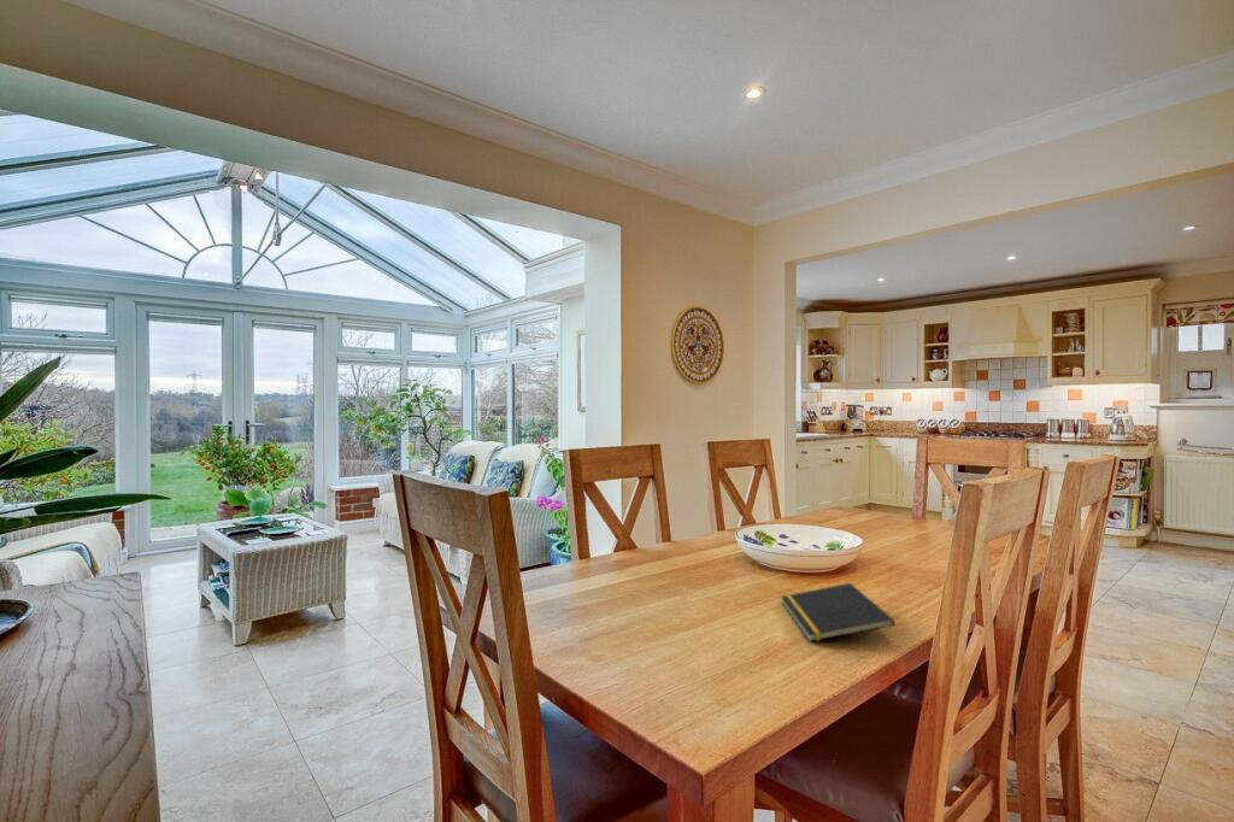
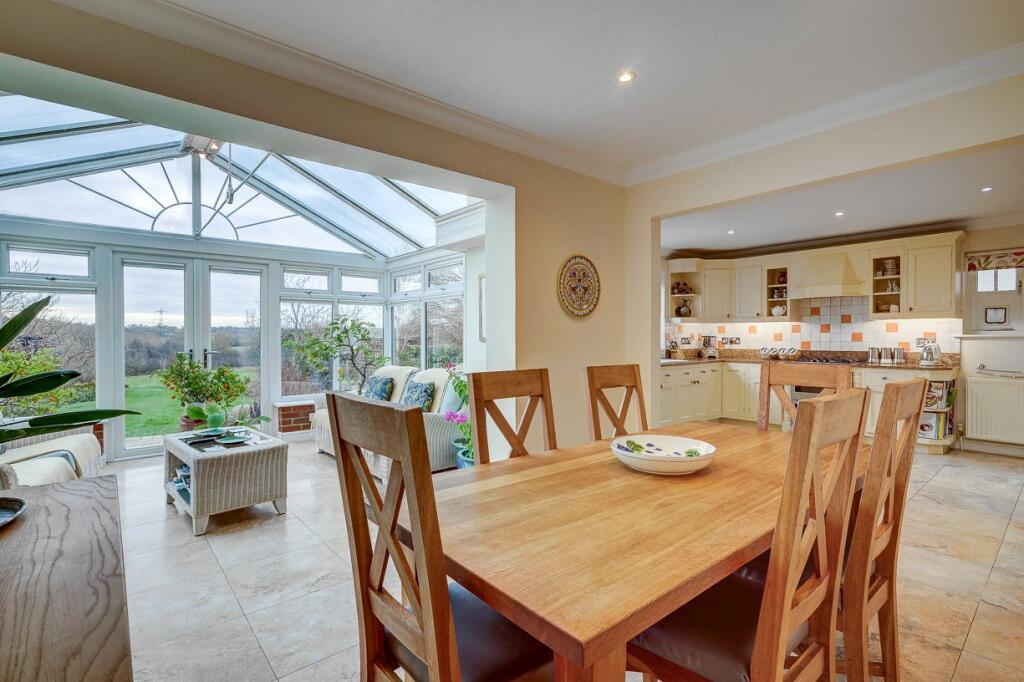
- notepad [780,582,895,642]
